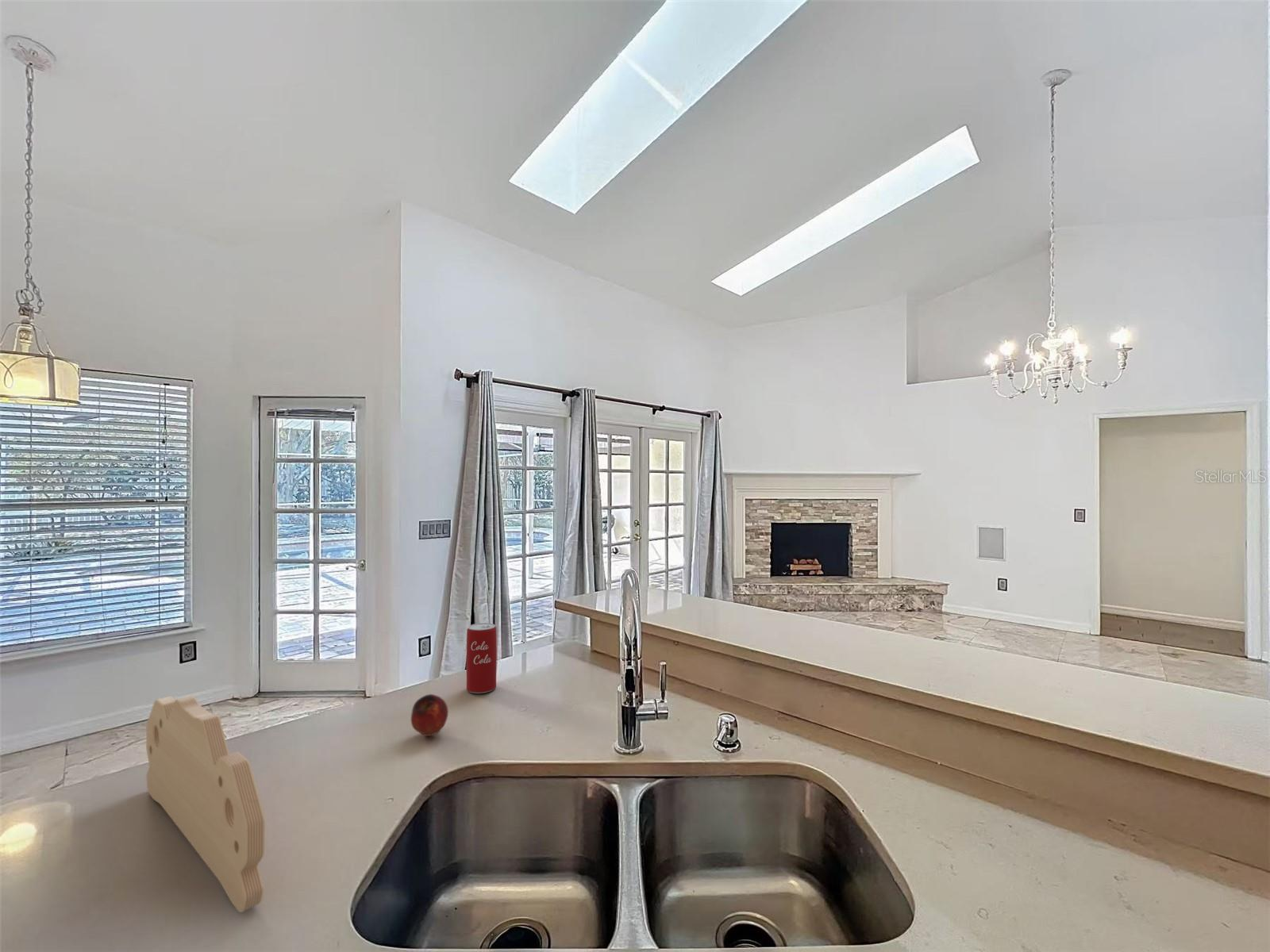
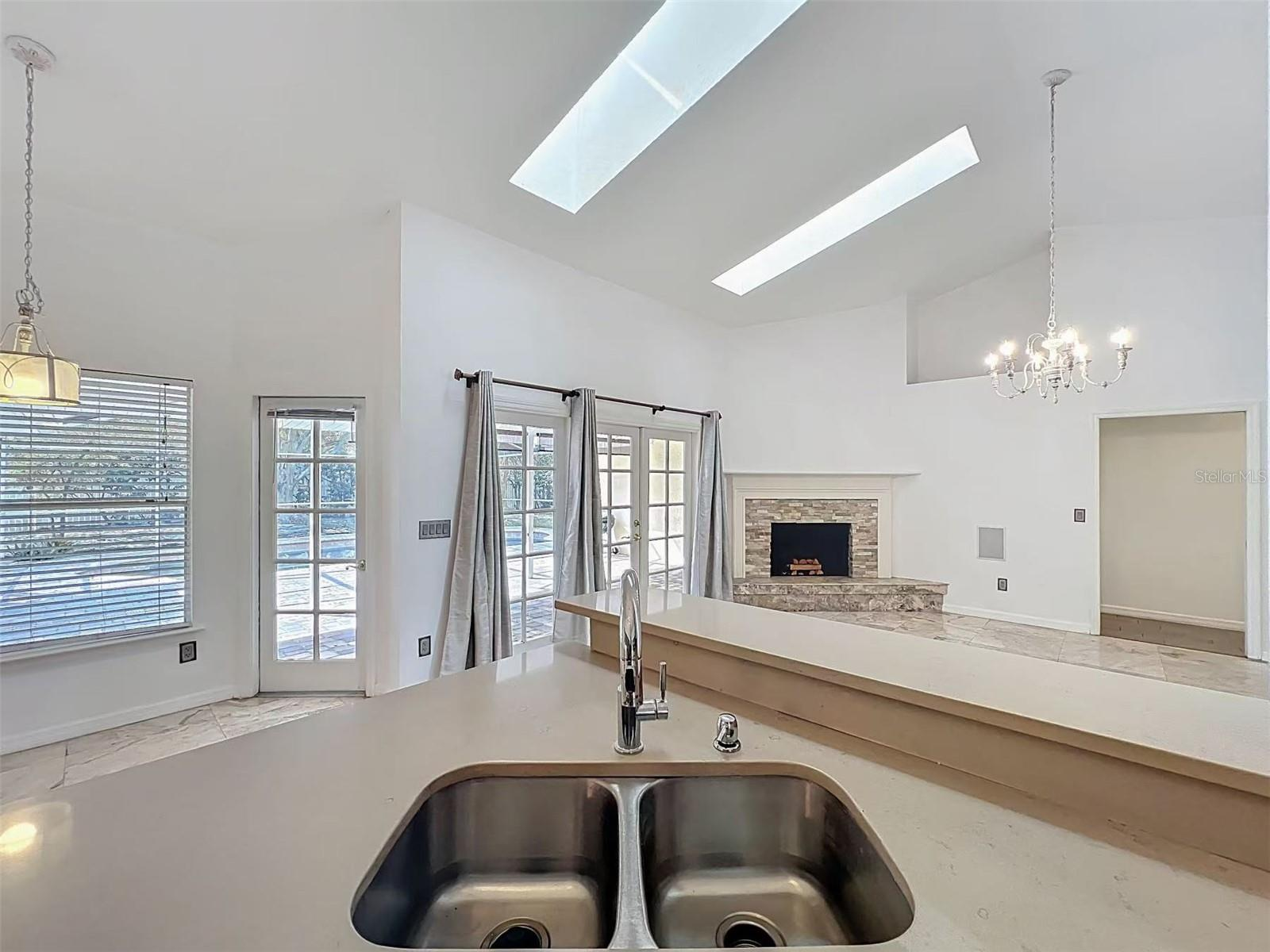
- cutting board [145,695,266,913]
- apple [410,693,449,737]
- beverage can [465,622,498,694]
